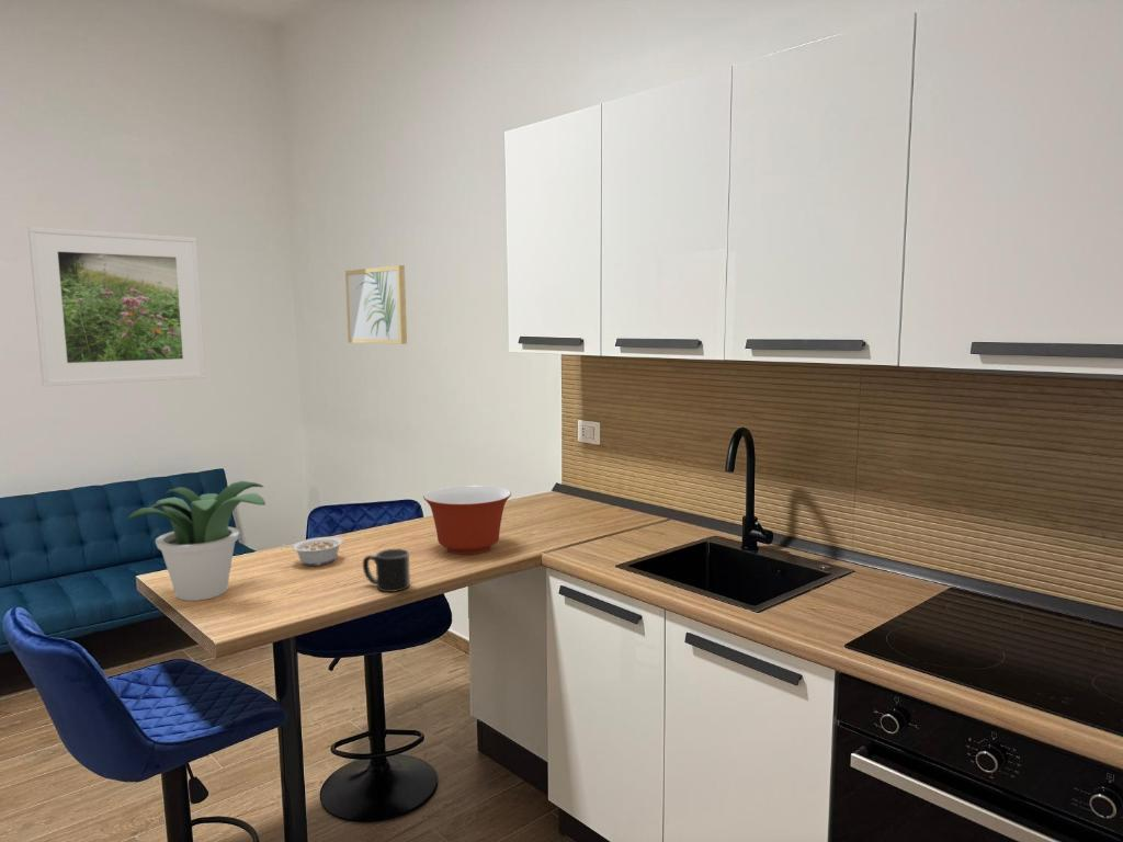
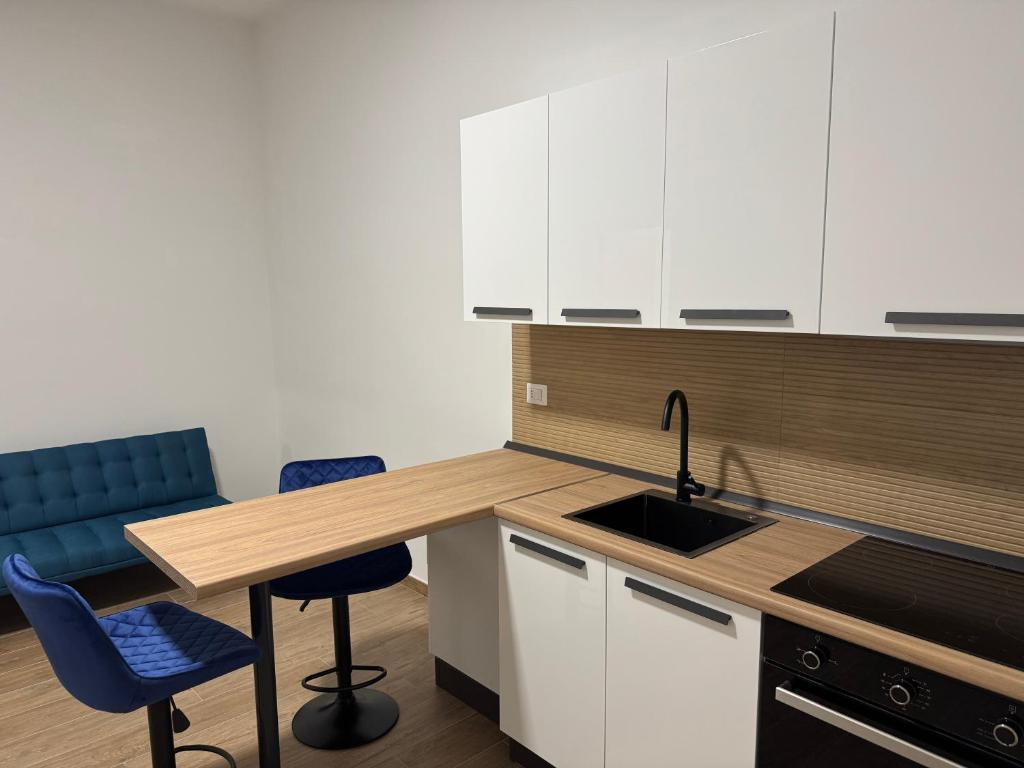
- mug [362,548,411,593]
- mixing bowl [422,485,512,555]
- wall art [344,264,408,345]
- legume [281,536,344,567]
- potted plant [125,480,266,602]
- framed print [27,226,206,388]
